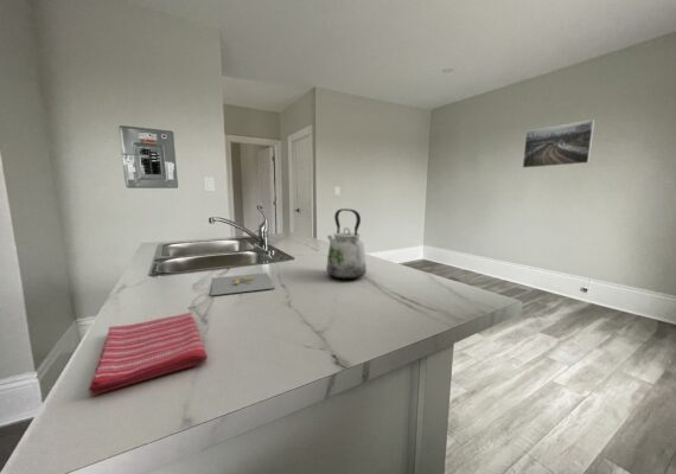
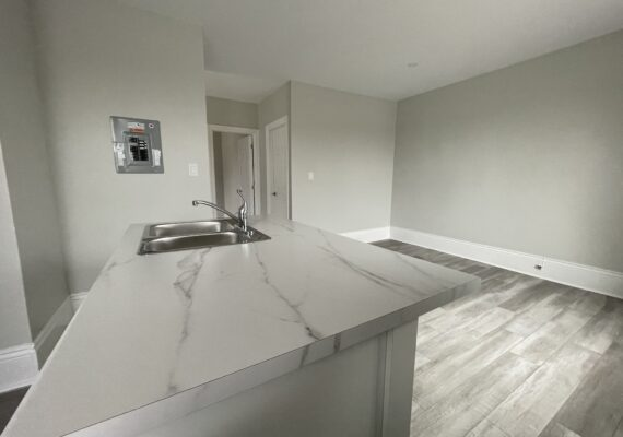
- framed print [522,118,597,169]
- dish towel [87,312,208,397]
- banana [210,271,276,296]
- kettle [325,207,368,280]
